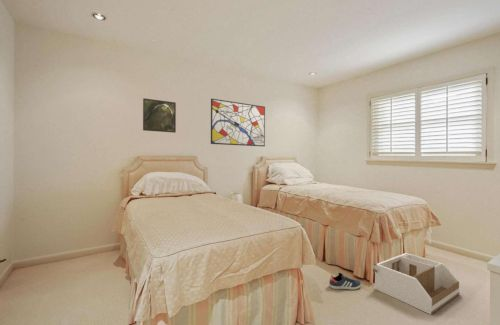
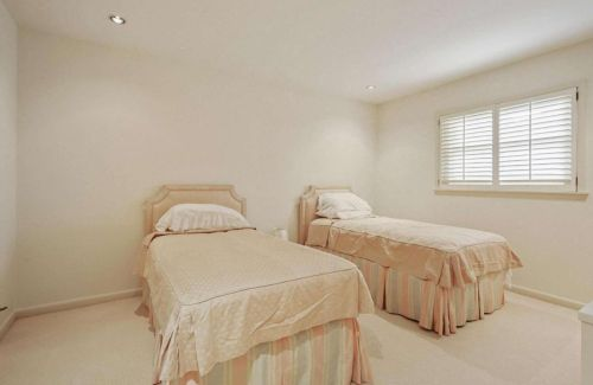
- storage bin [372,252,461,315]
- wall art [210,98,266,147]
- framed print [142,97,177,134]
- sneaker [328,272,362,291]
